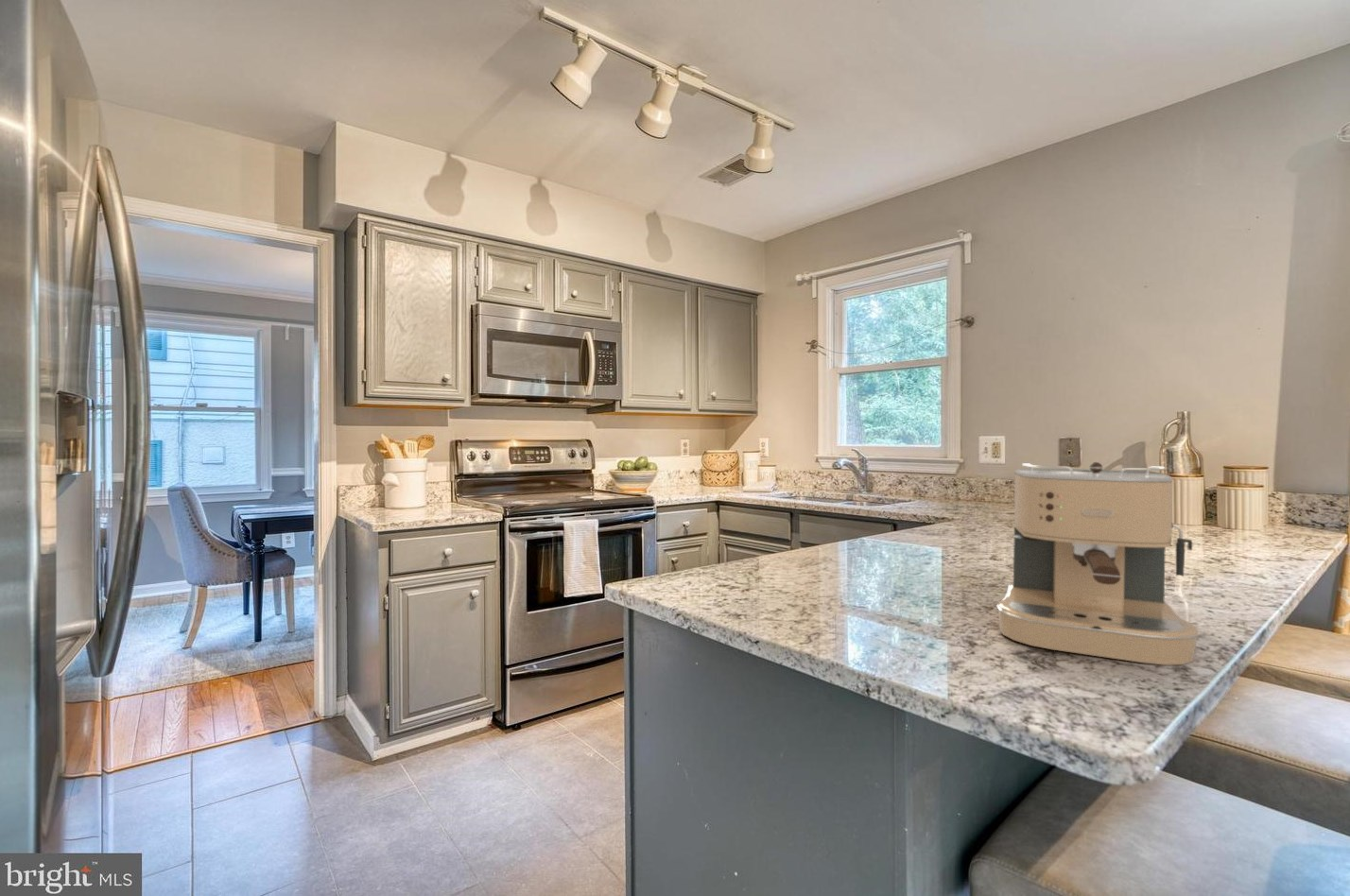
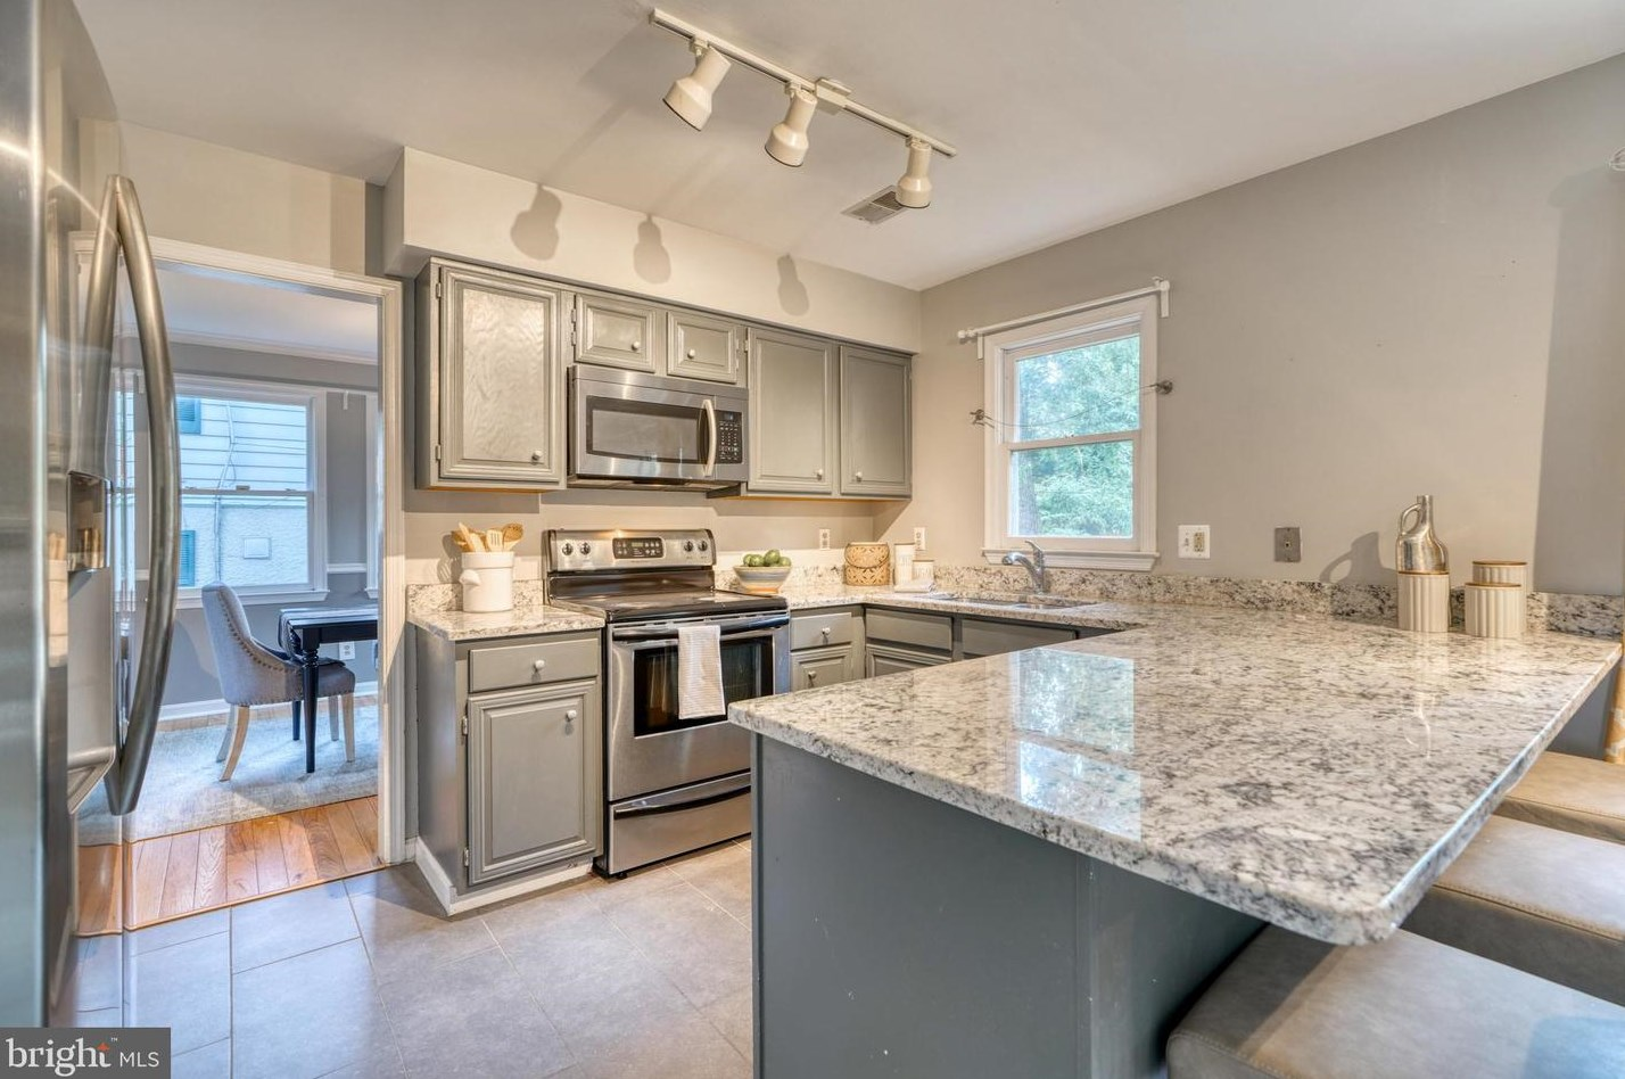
- coffee maker [995,461,1200,665]
